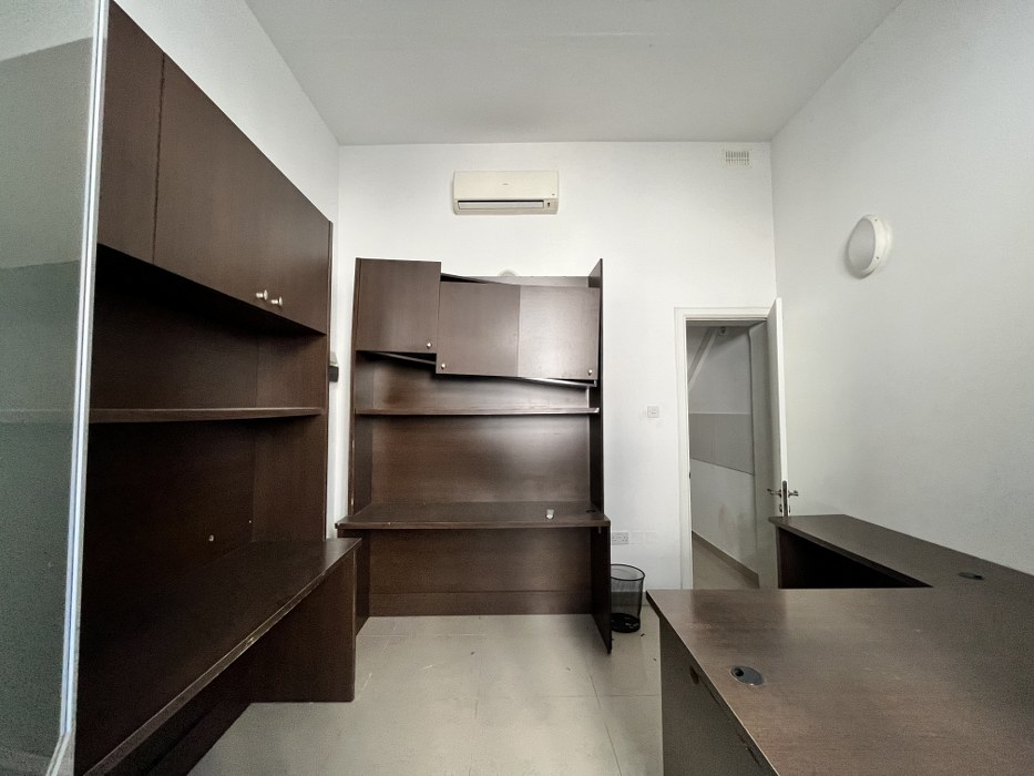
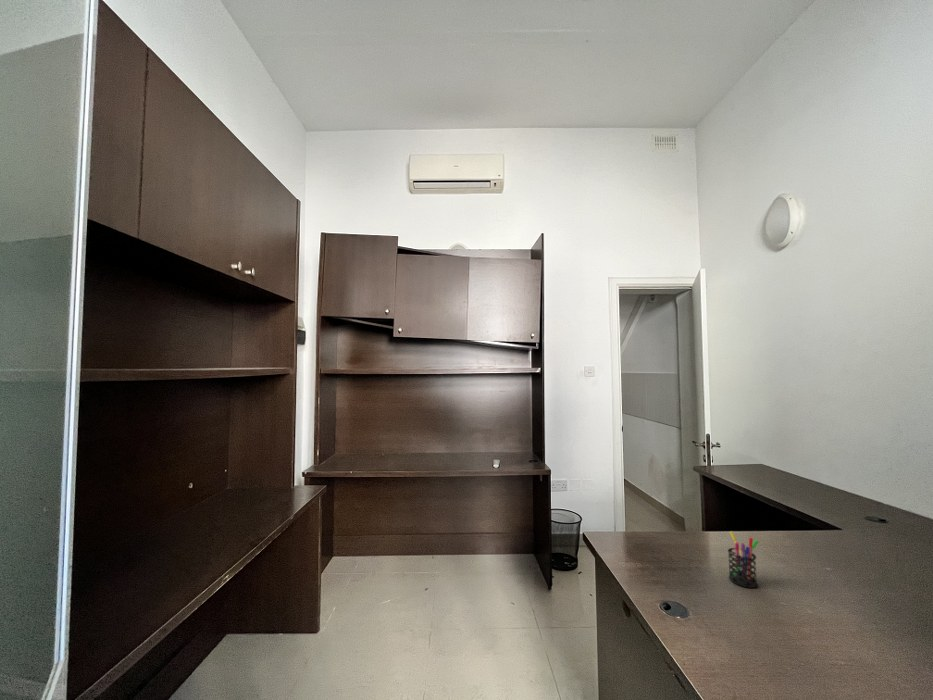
+ pen holder [727,531,760,589]
